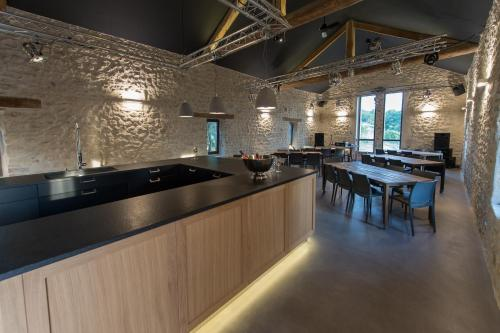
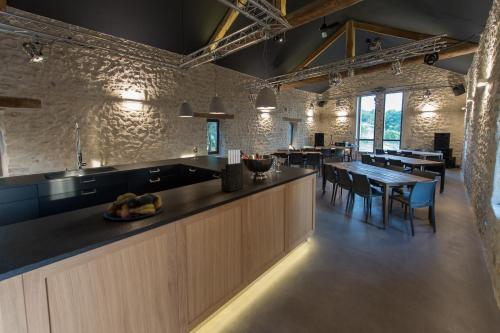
+ knife block [220,149,244,192]
+ fruit bowl [103,192,164,221]
